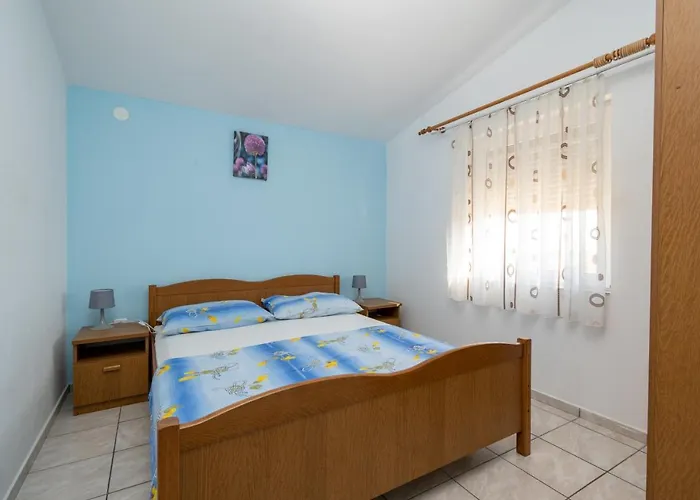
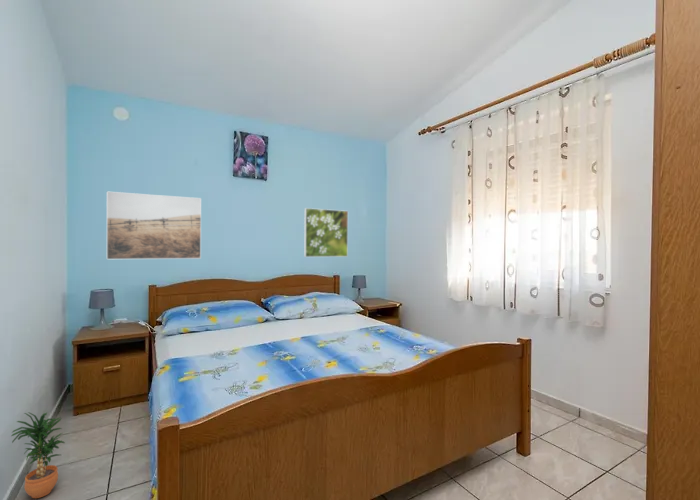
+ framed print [303,207,349,258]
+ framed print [106,190,202,260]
+ potted plant [11,411,65,499]
